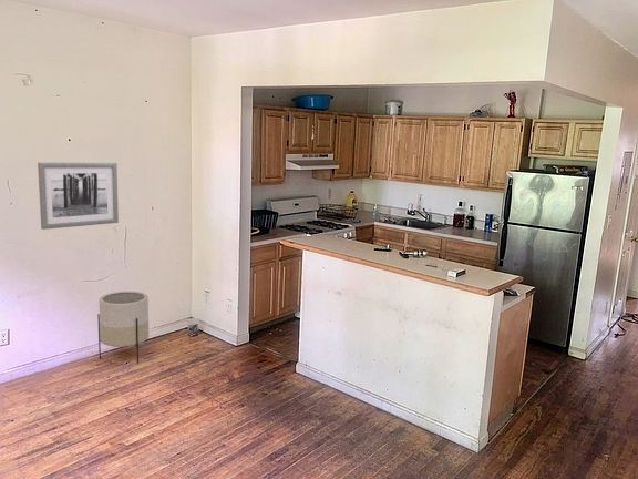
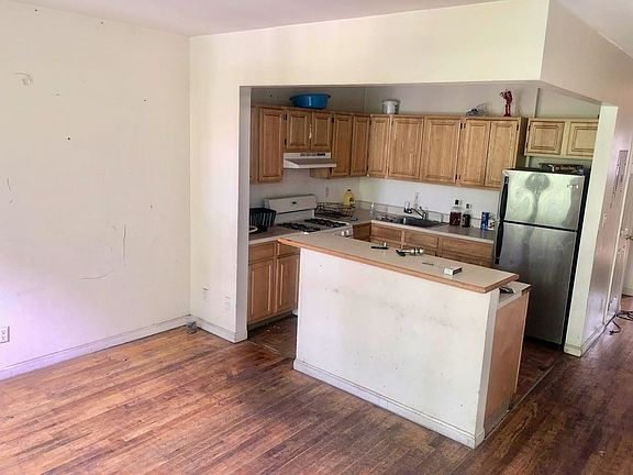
- planter [96,291,150,365]
- wall art [37,162,120,231]
